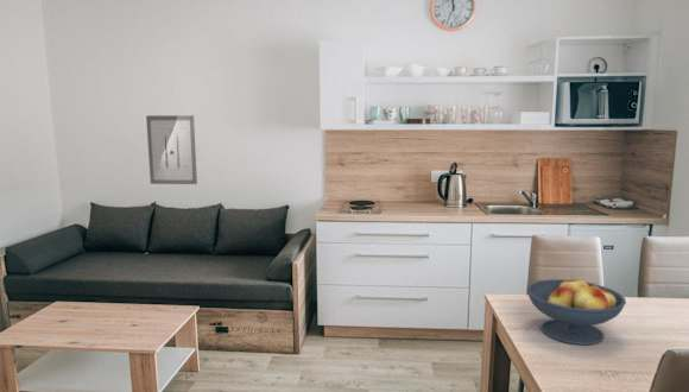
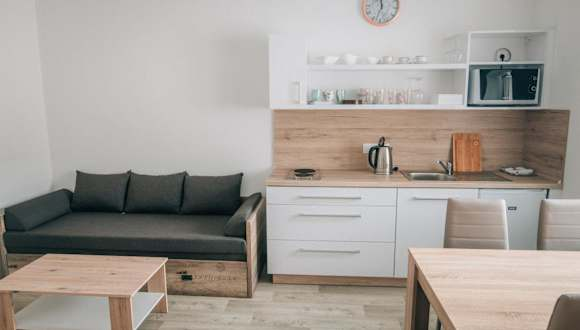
- wall art [145,114,198,185]
- fruit bowl [525,276,627,346]
